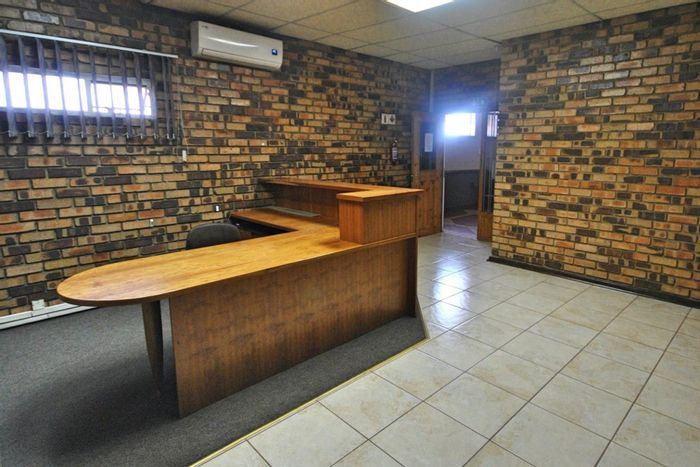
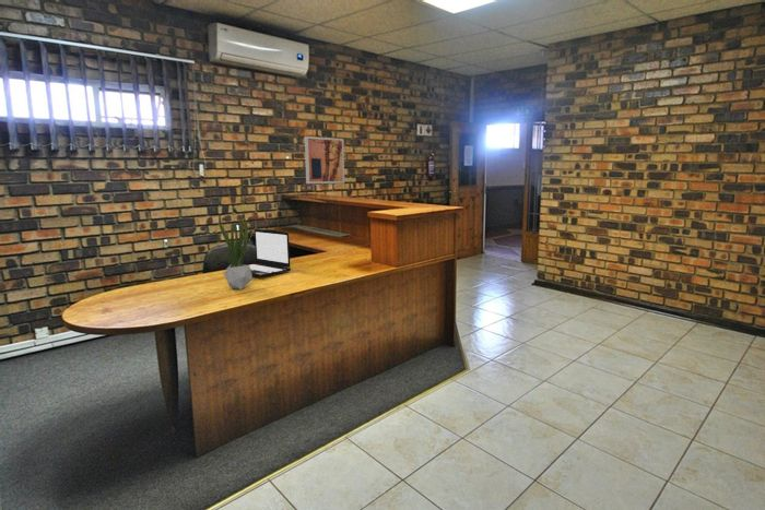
+ potted plant [216,216,254,290]
+ wall art [304,135,345,185]
+ laptop [247,228,292,278]
